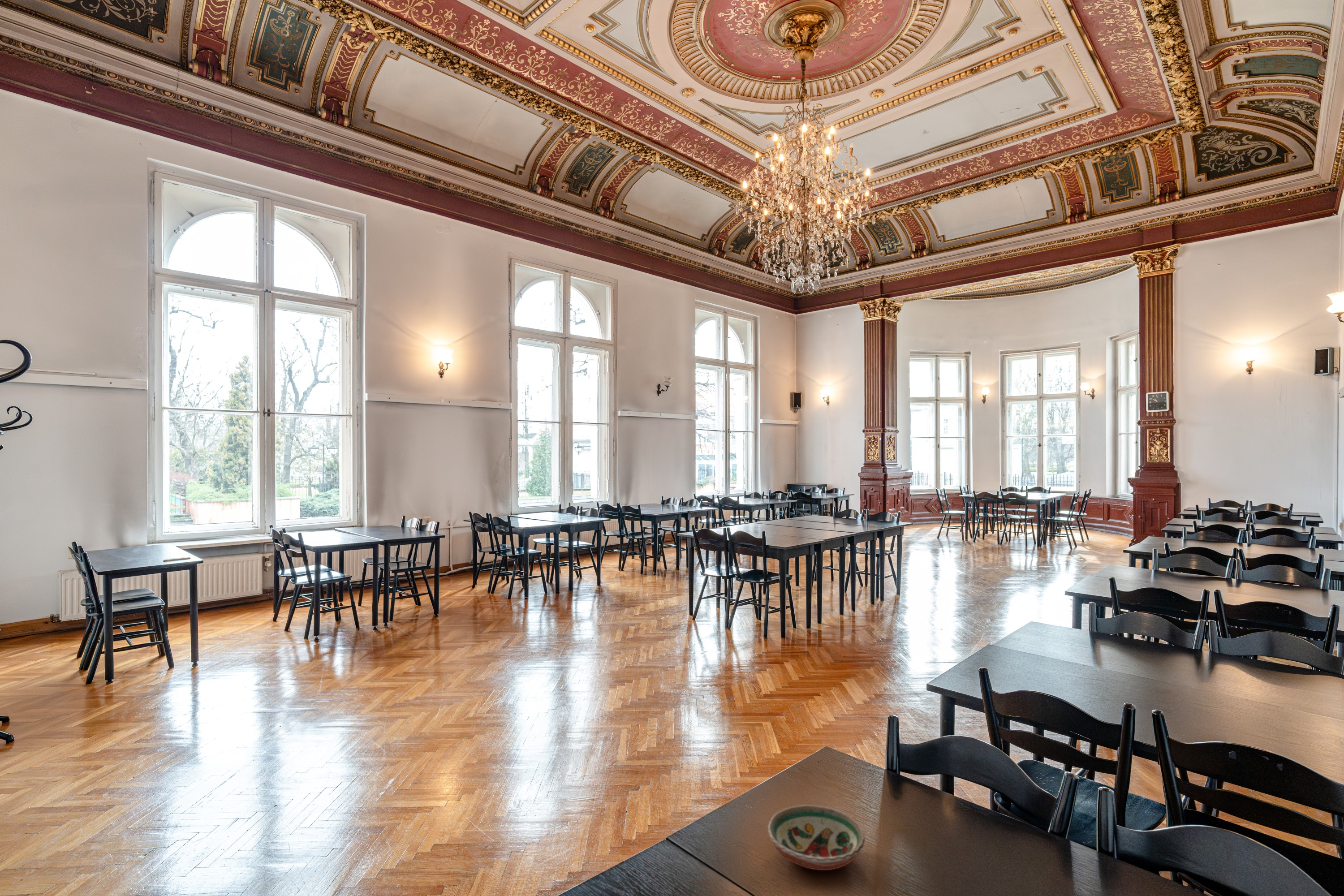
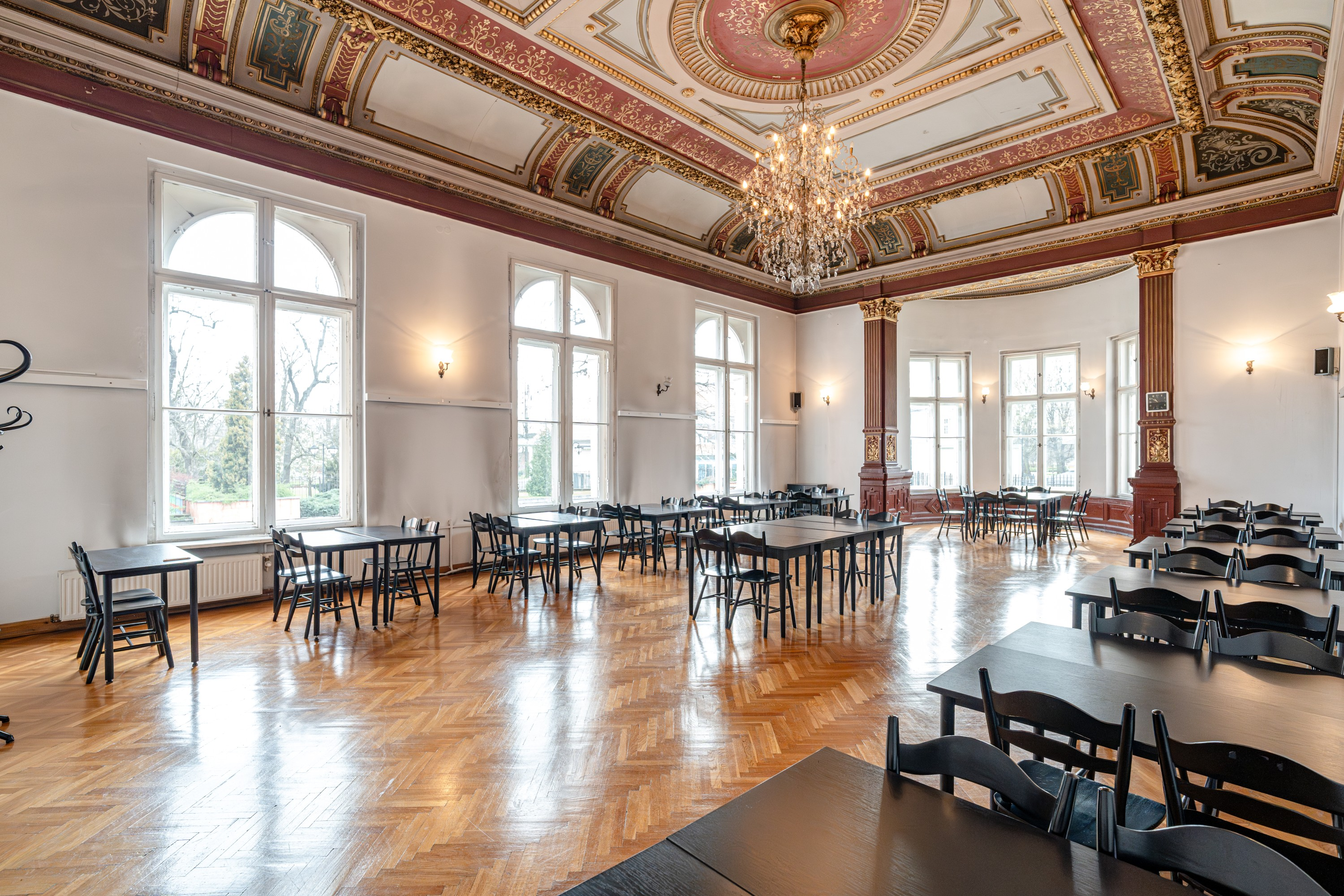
- decorative bowl [767,805,865,871]
